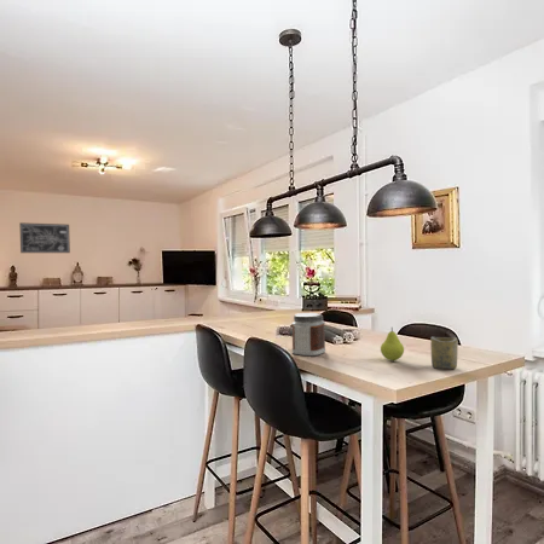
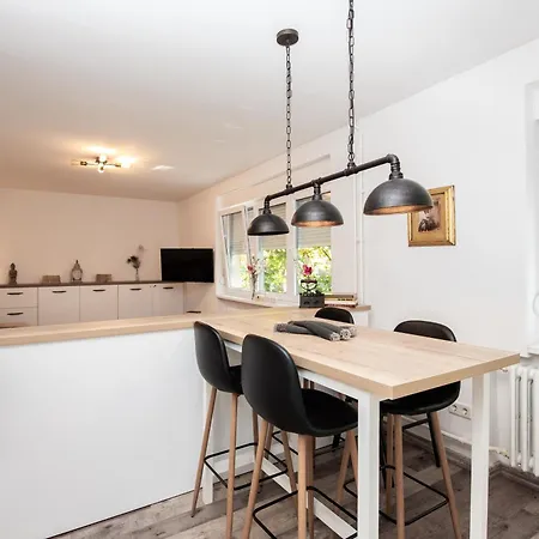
- fruit [380,326,405,361]
- wall art [18,221,71,254]
- jar [290,312,326,357]
- cup [429,336,459,370]
